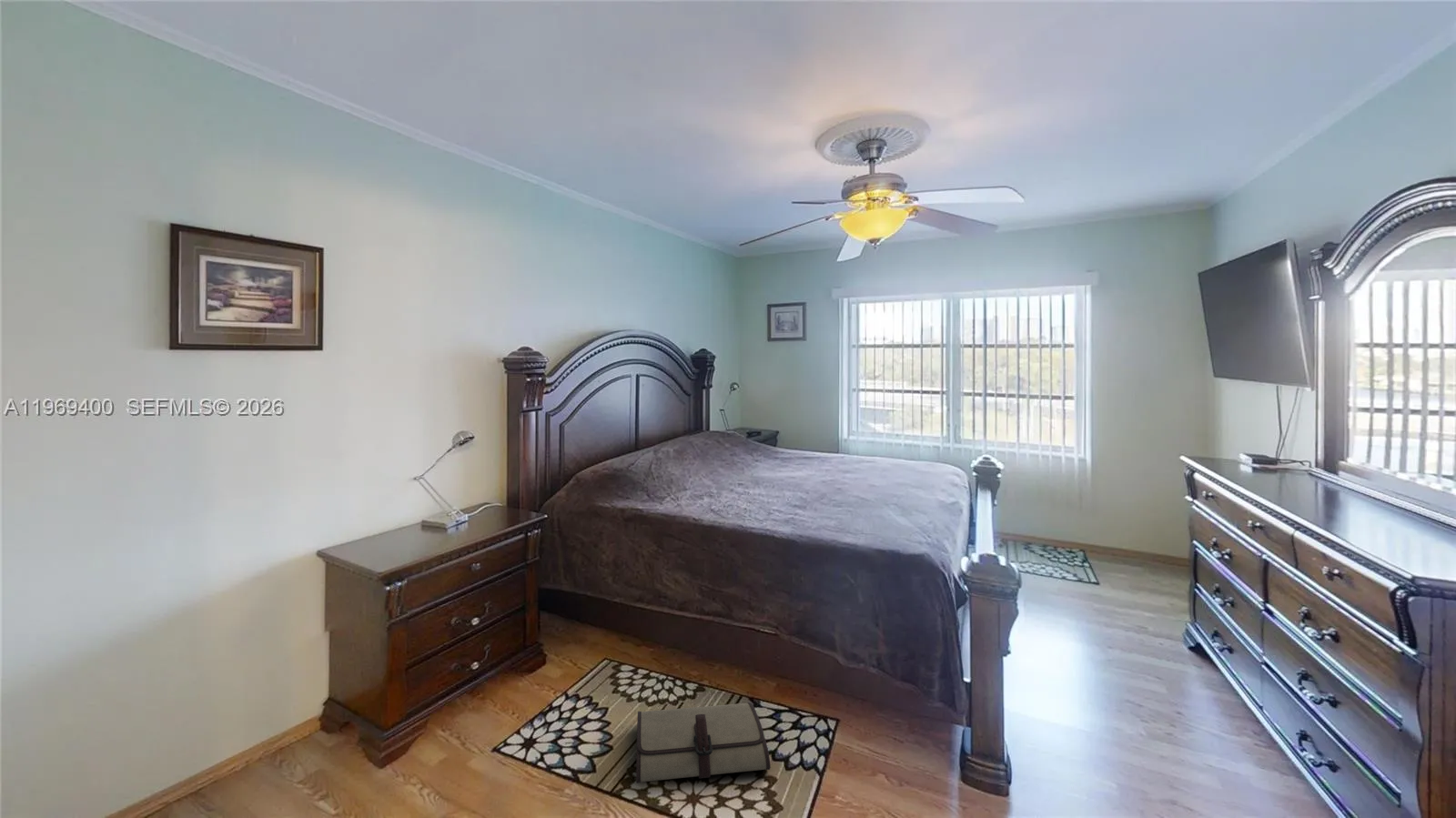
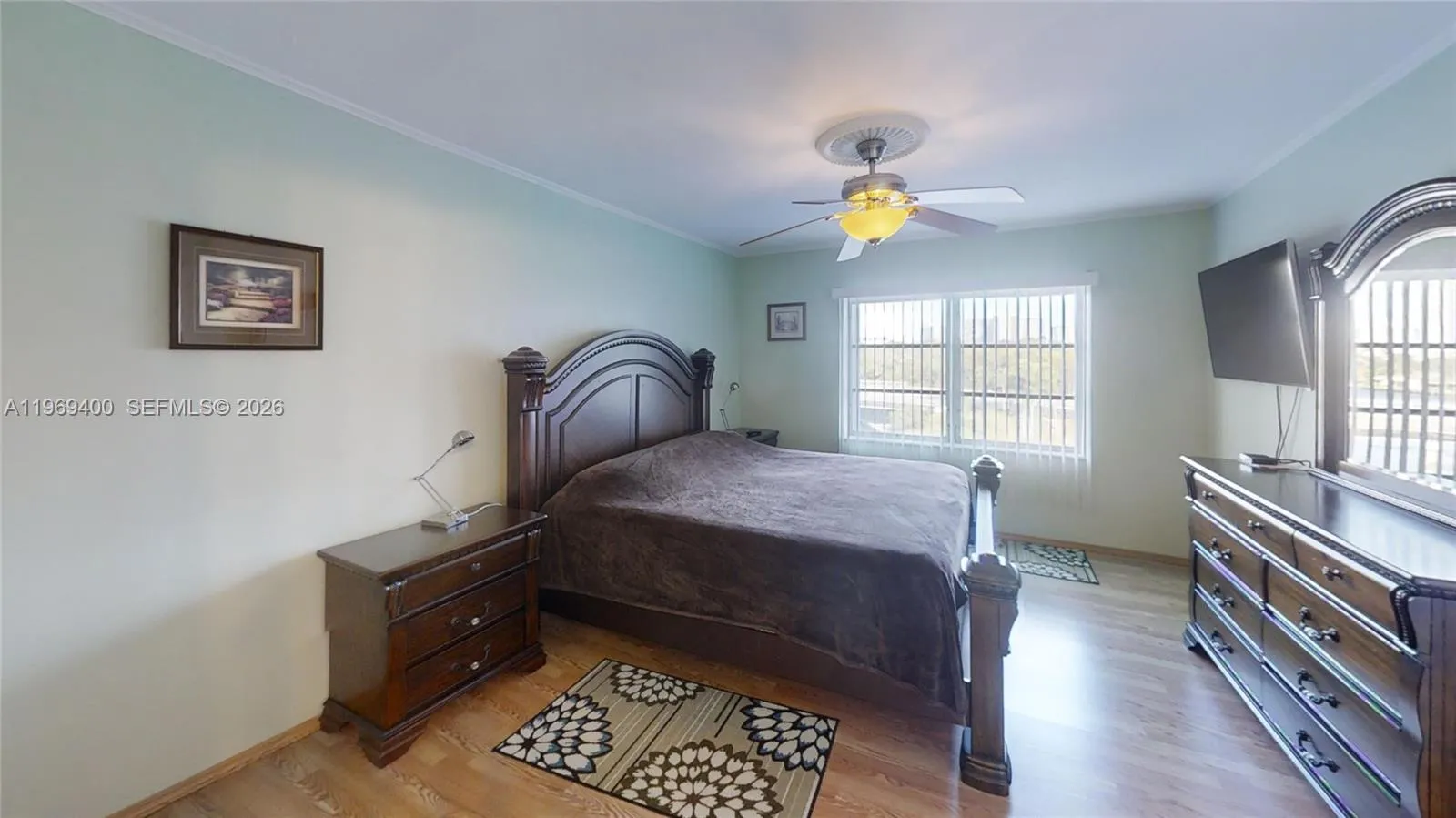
- tool roll [635,702,772,784]
